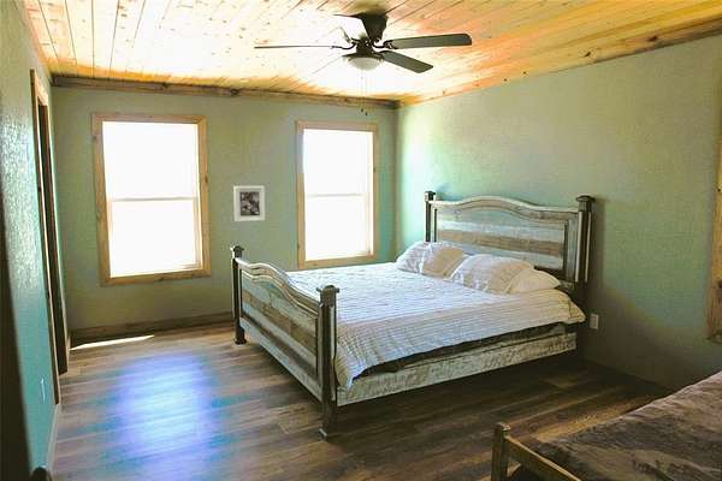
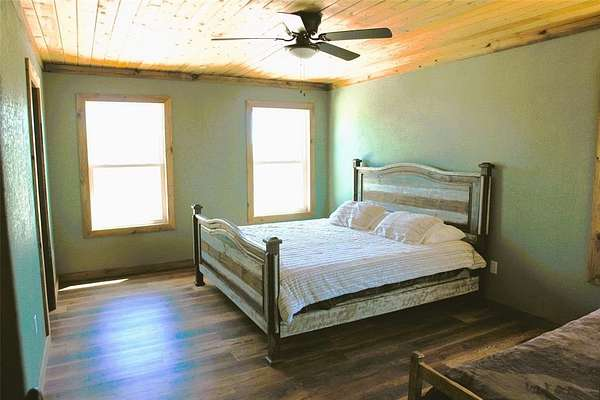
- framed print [232,185,266,222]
